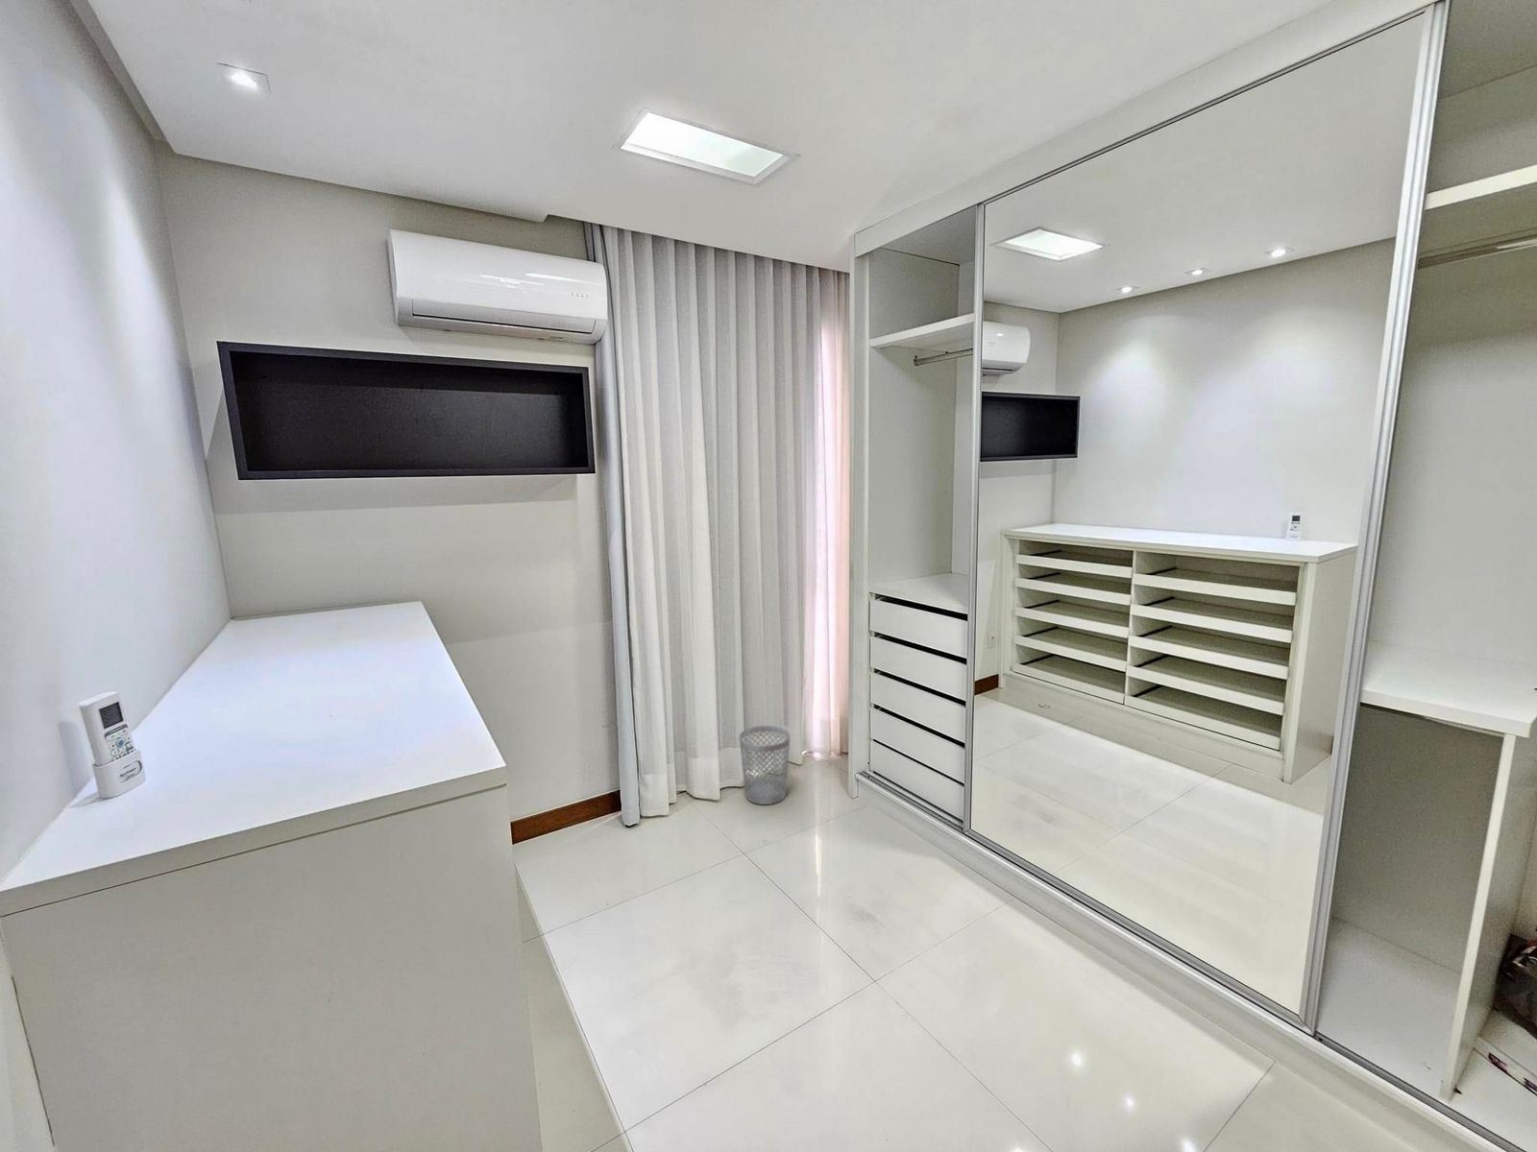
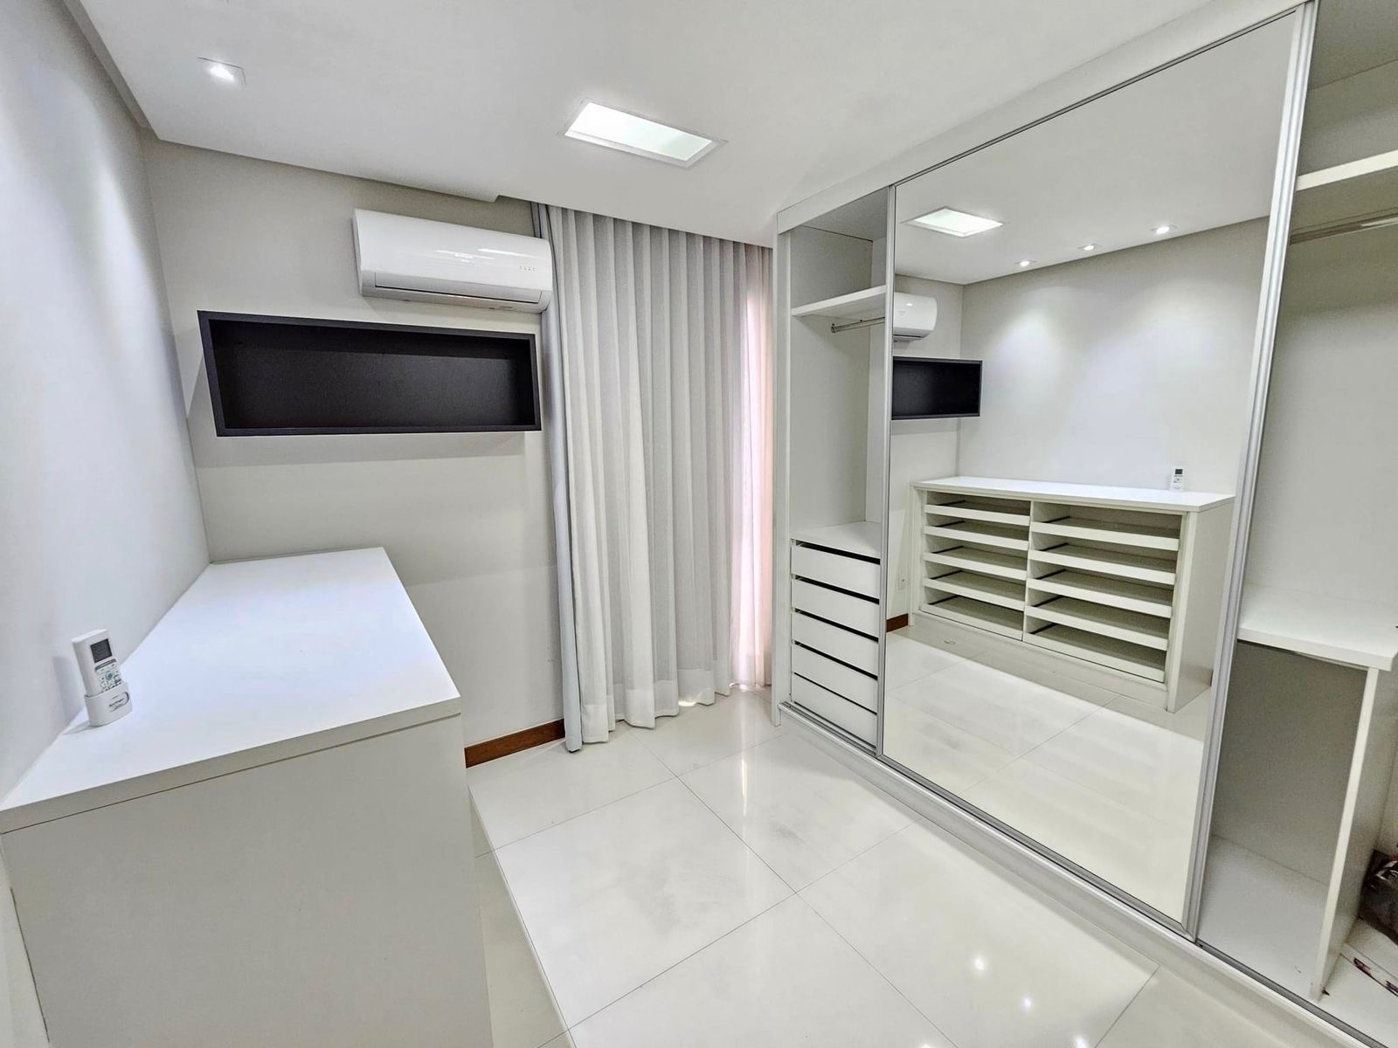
- wastebasket [738,725,791,806]
